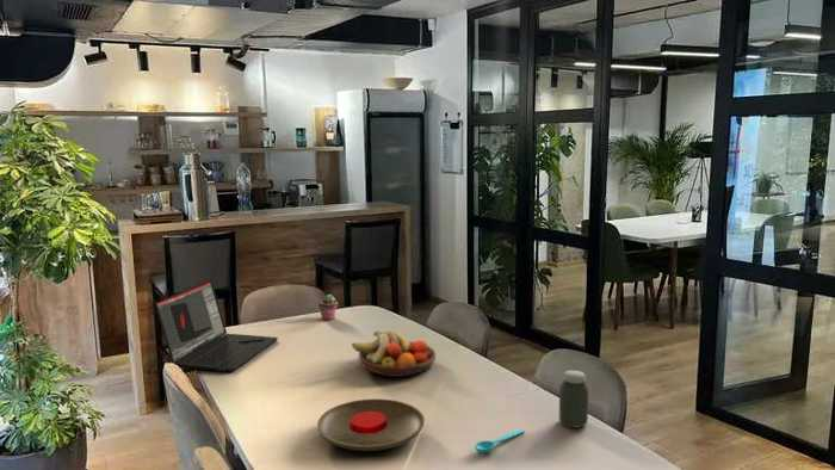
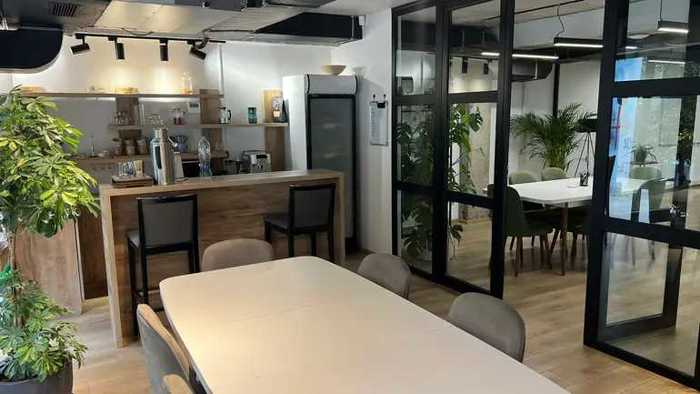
- laptop [154,279,279,373]
- potted succulent [317,293,339,322]
- jar [558,370,590,429]
- spoon [474,428,526,453]
- plate [316,397,426,452]
- fruit bowl [351,329,437,378]
